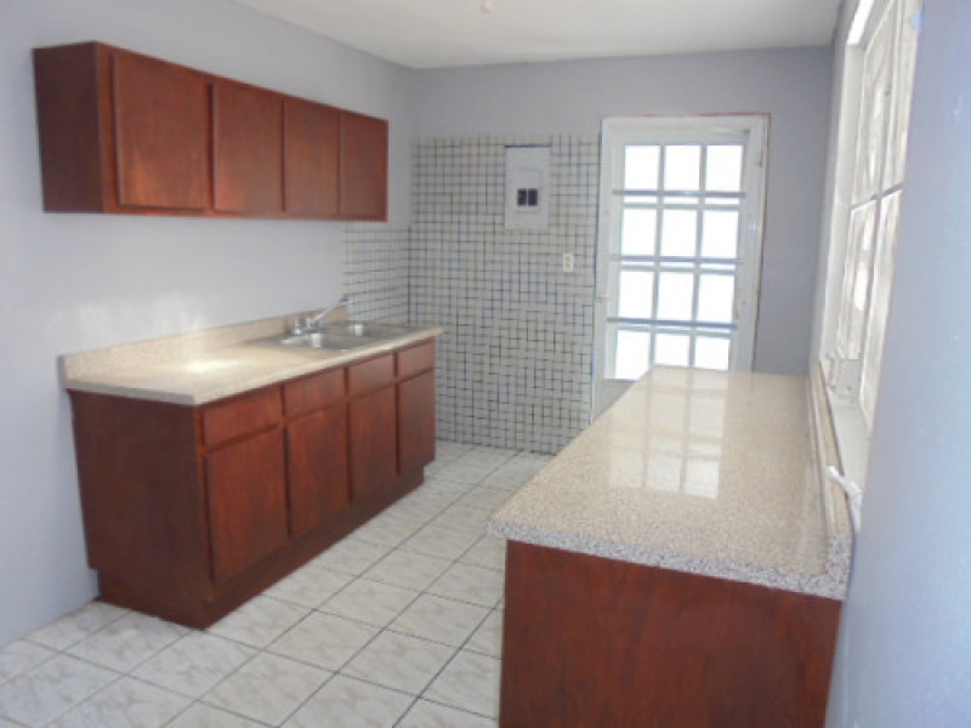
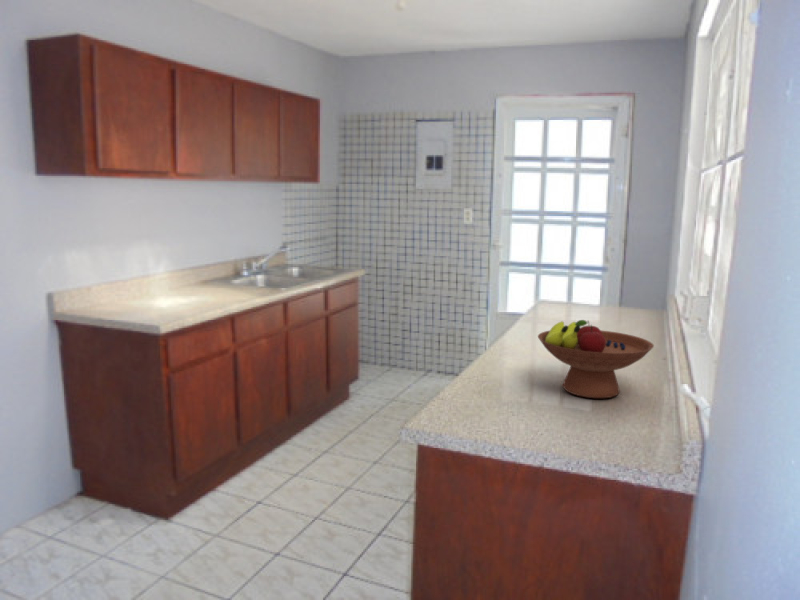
+ fruit bowl [537,319,655,399]
